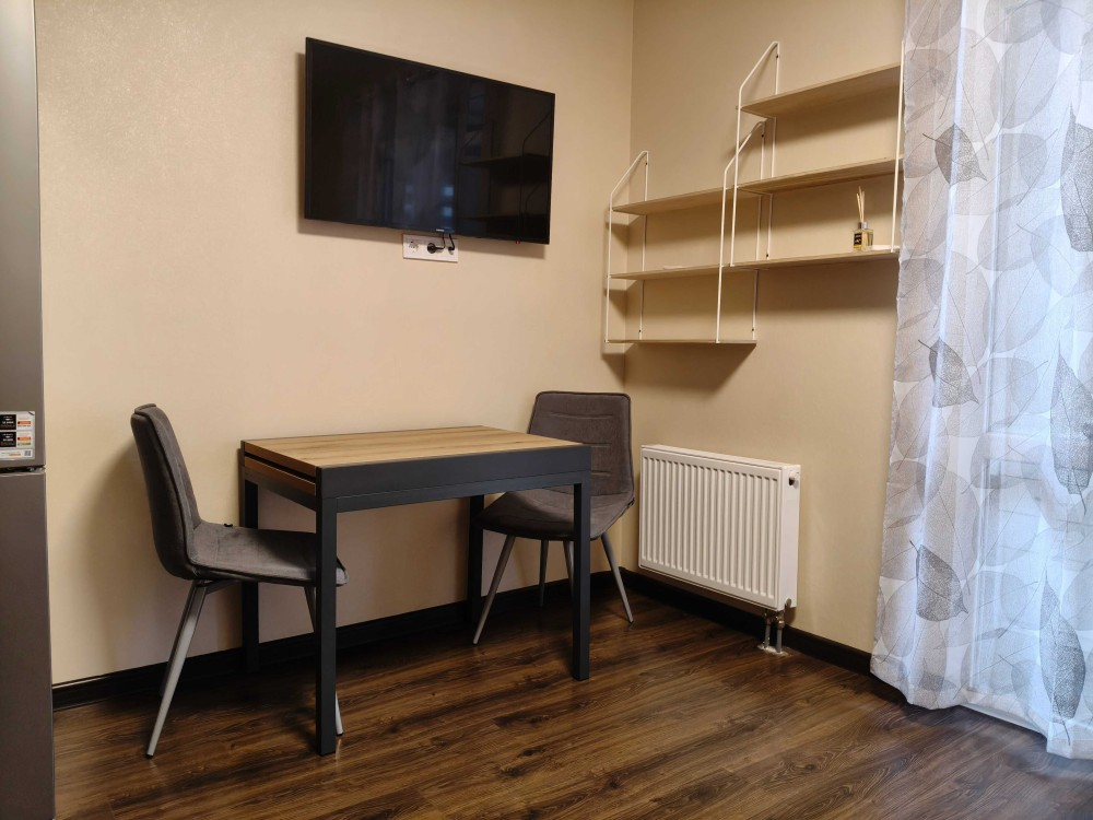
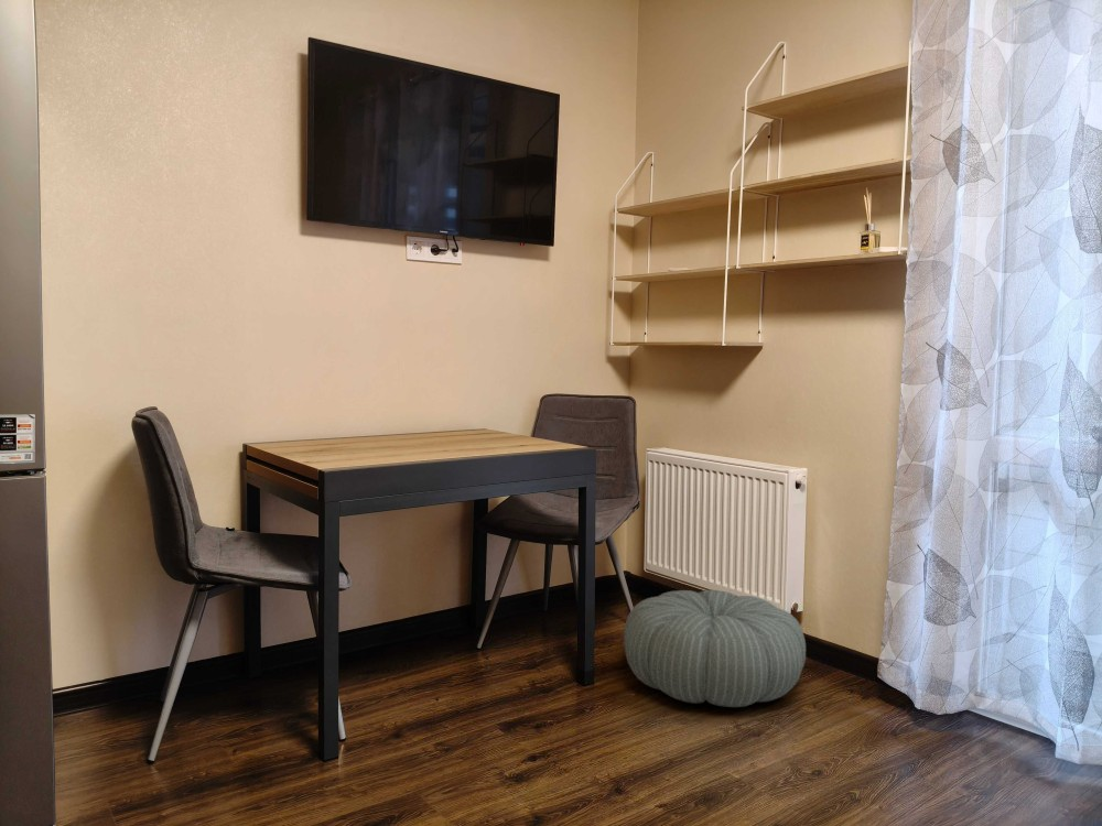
+ pouf [623,589,807,708]
